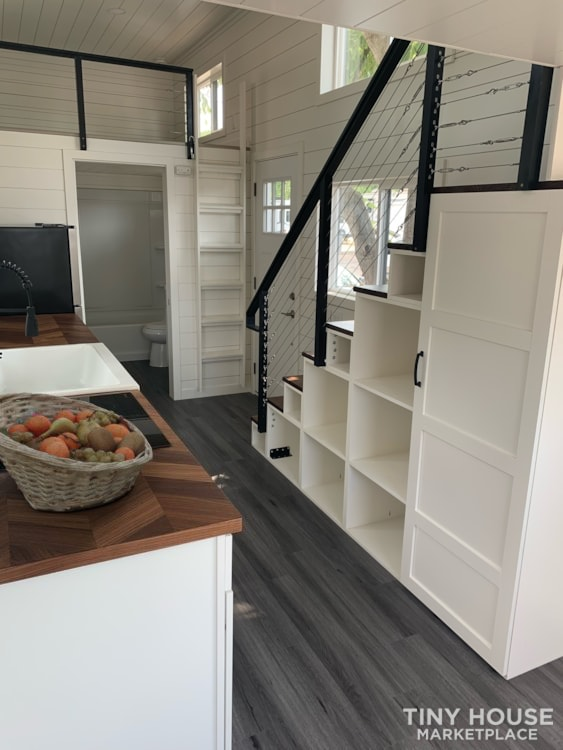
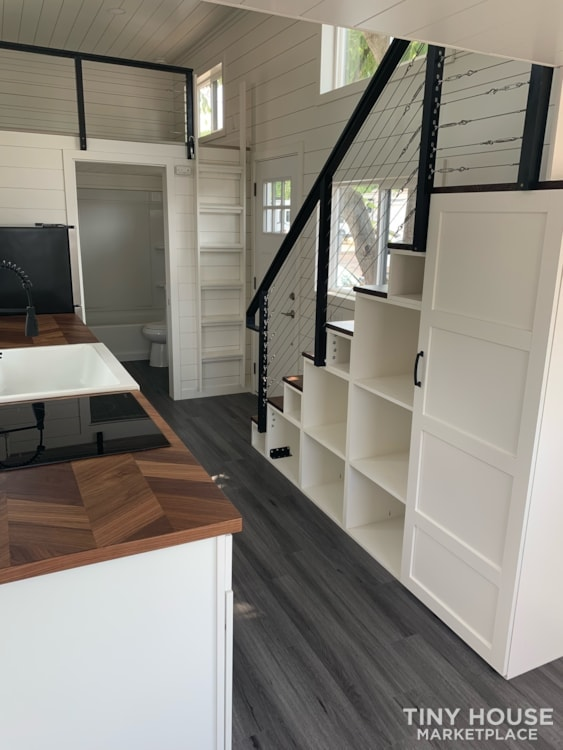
- fruit basket [0,392,154,513]
